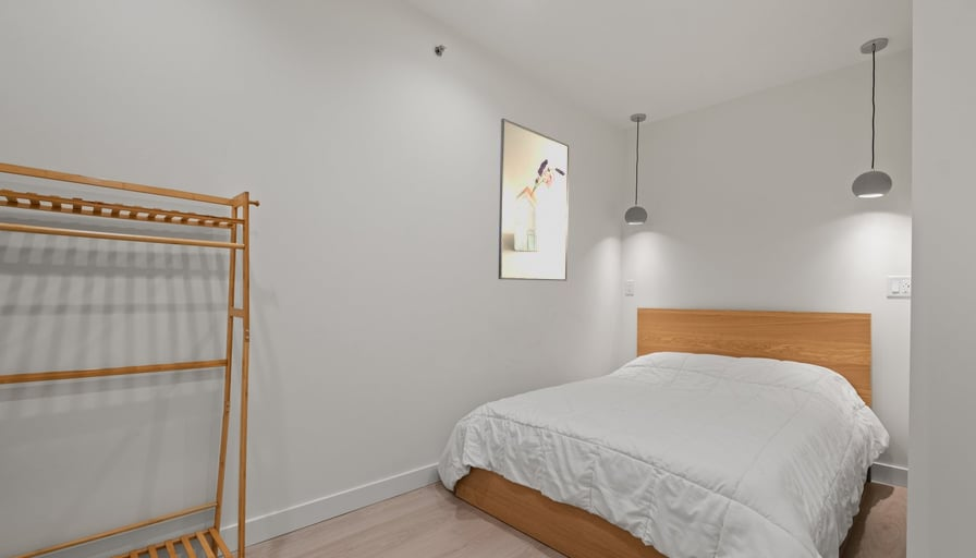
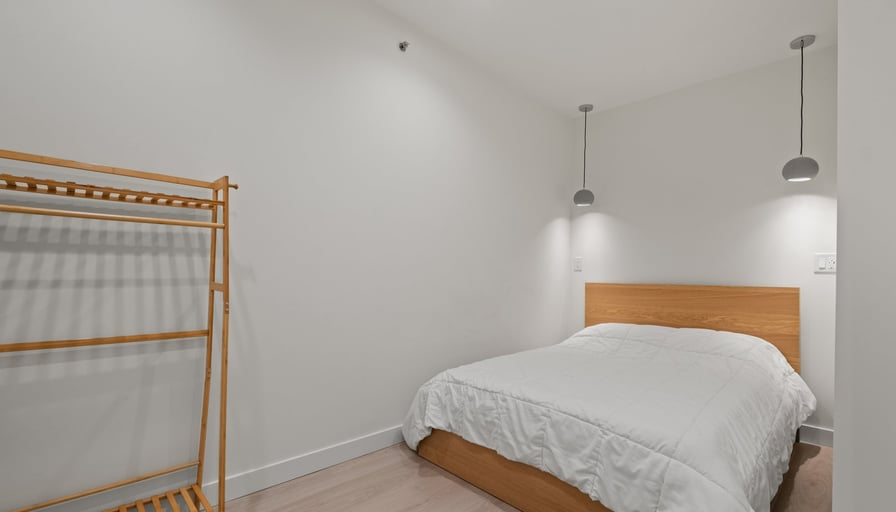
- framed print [498,118,570,282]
